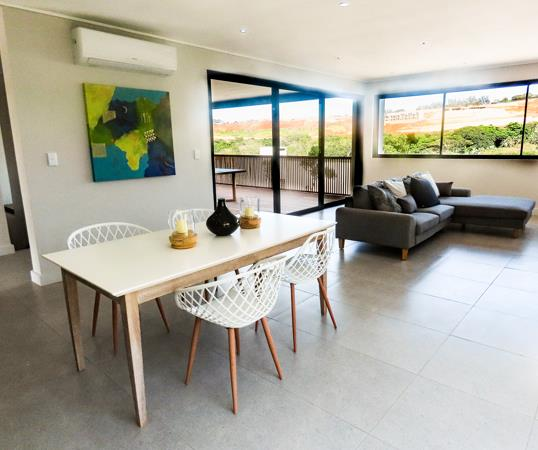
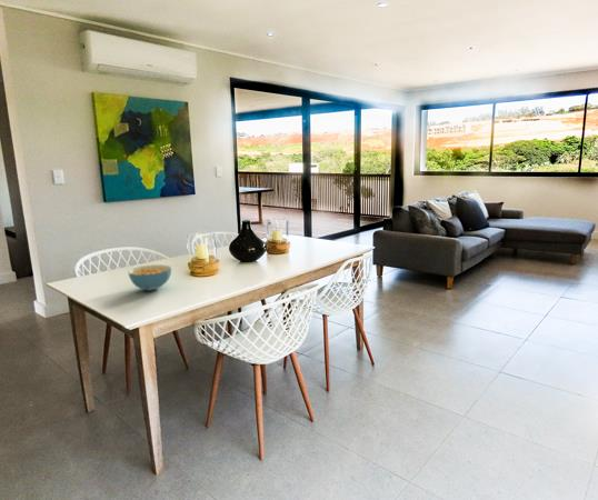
+ cereal bowl [127,263,172,292]
